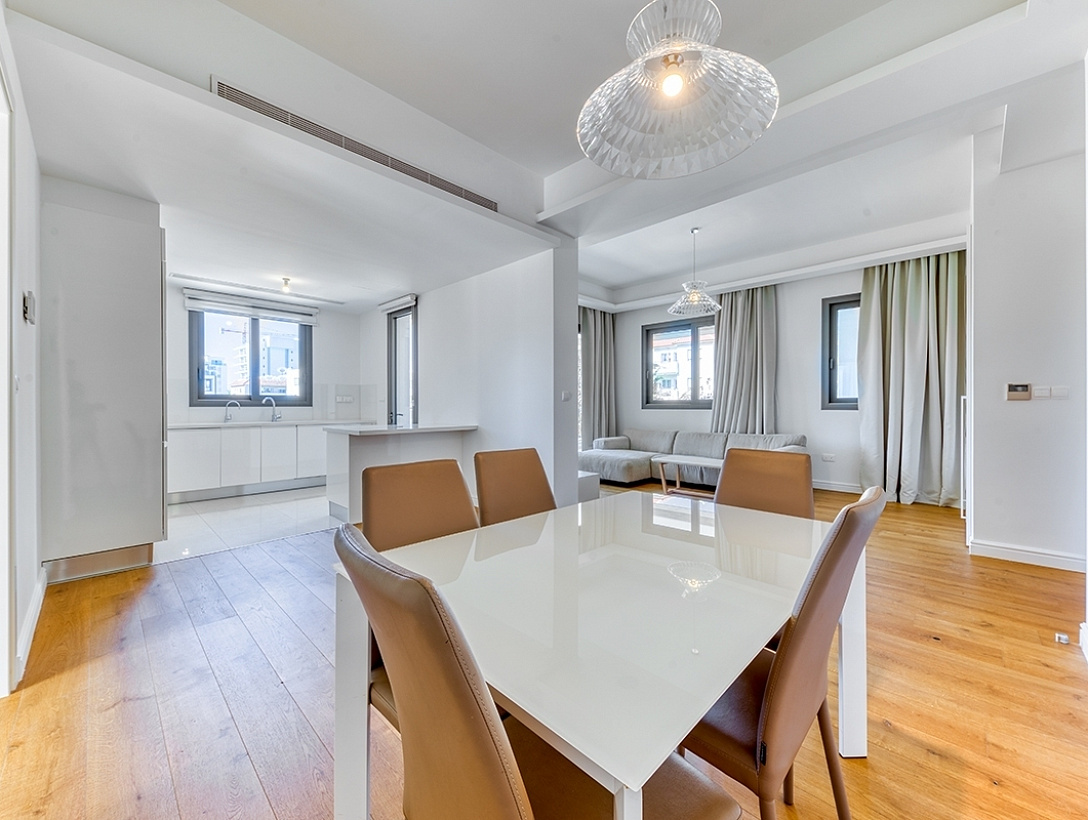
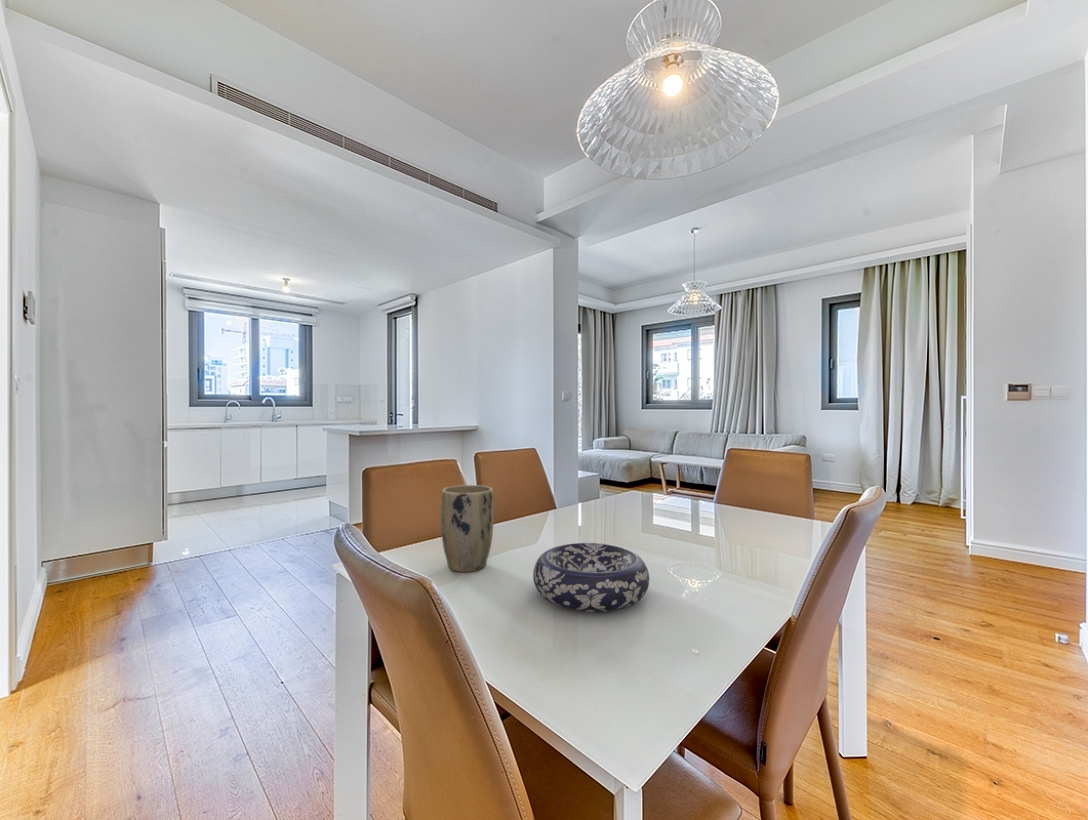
+ decorative bowl [532,542,650,613]
+ plant pot [440,484,495,573]
